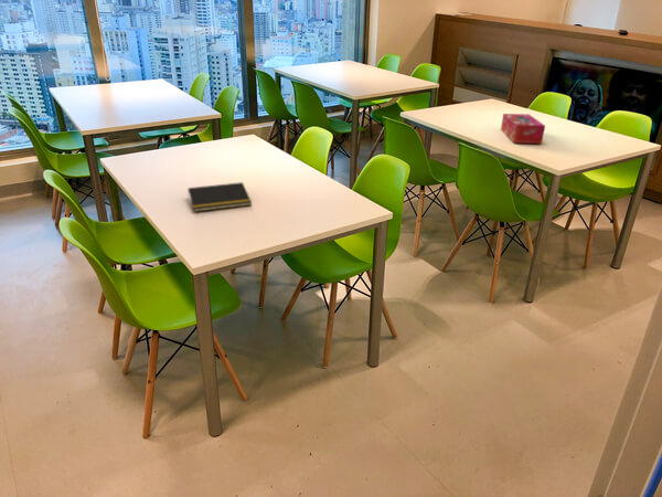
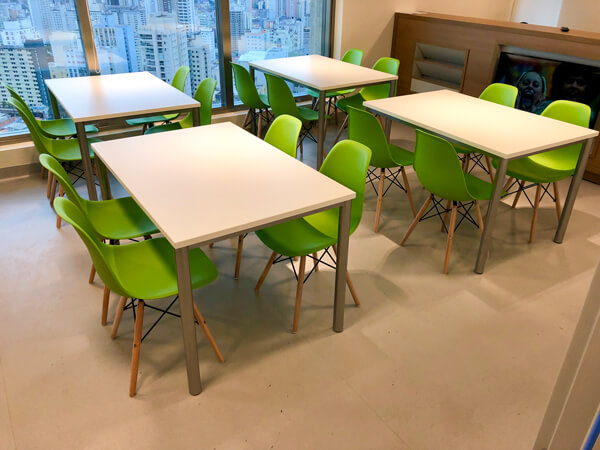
- notepad [186,181,253,213]
- tissue box [500,113,546,145]
